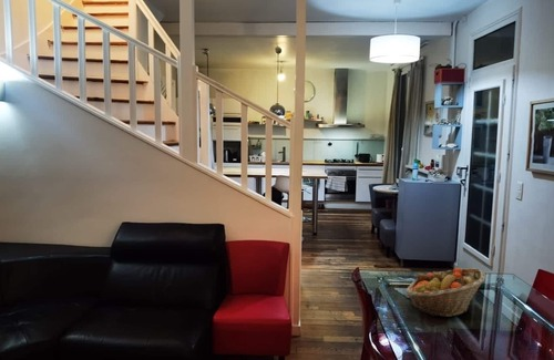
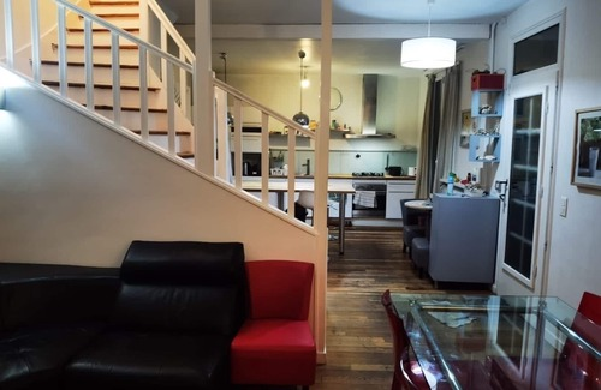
- fruit basket [404,267,486,318]
